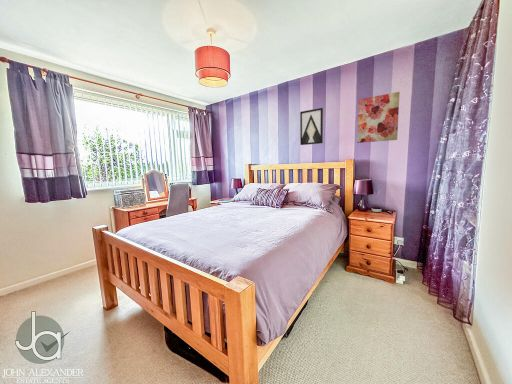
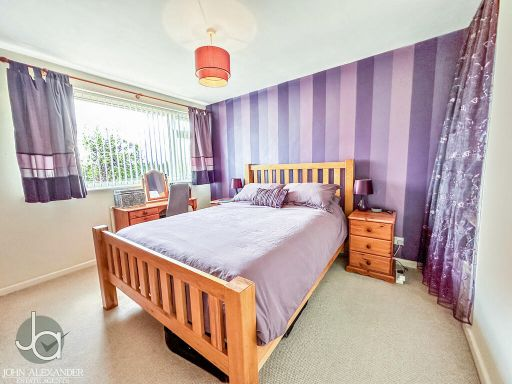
- wall art [299,107,324,146]
- wall art [356,91,401,144]
